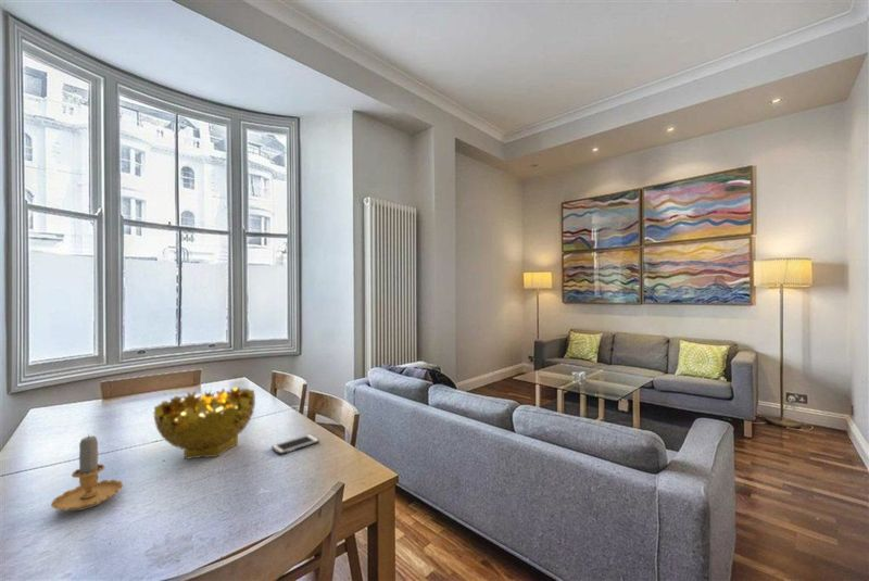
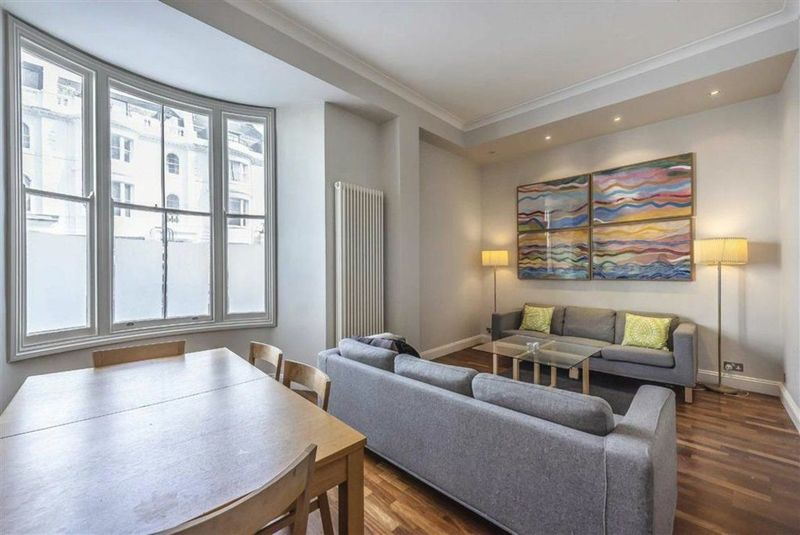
- candle [50,433,124,511]
- cell phone [270,433,320,455]
- decorative bowl [152,386,256,460]
